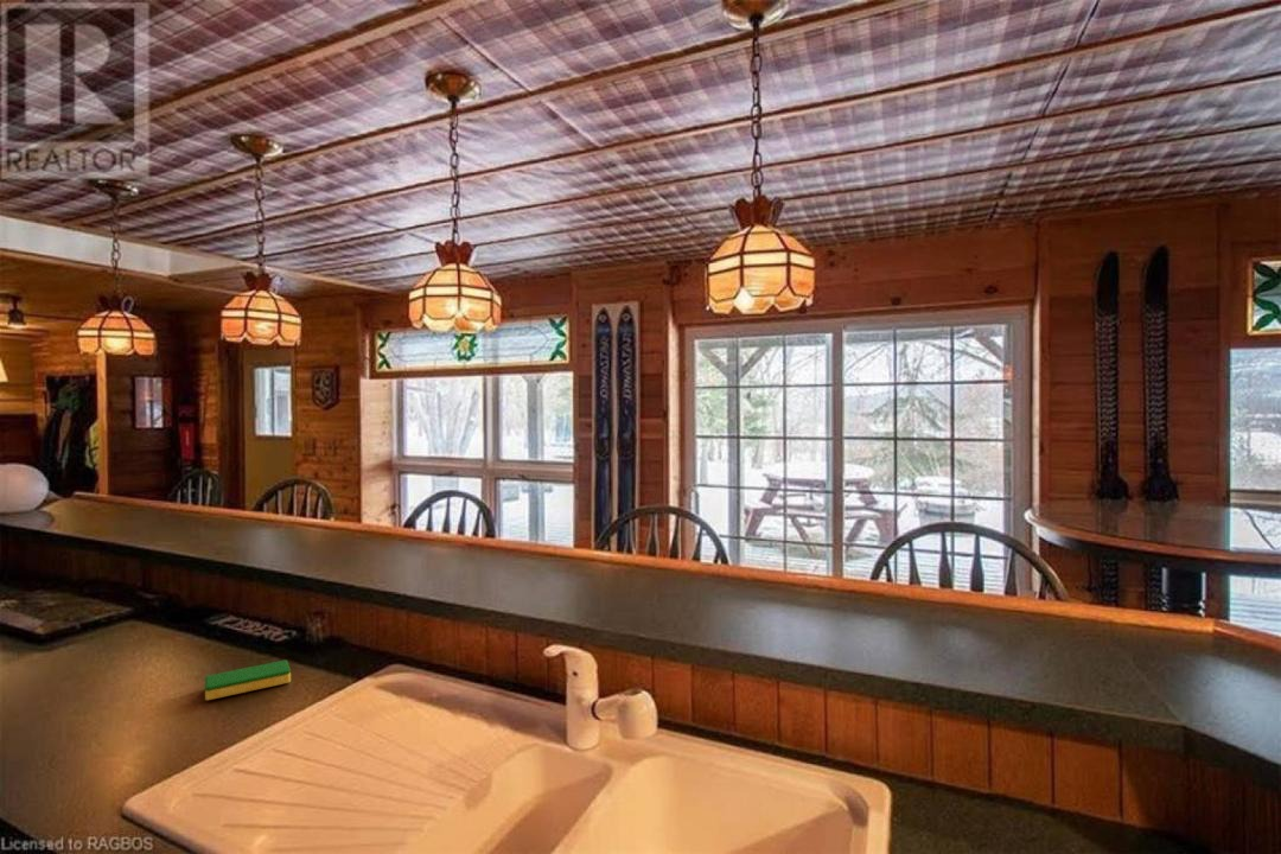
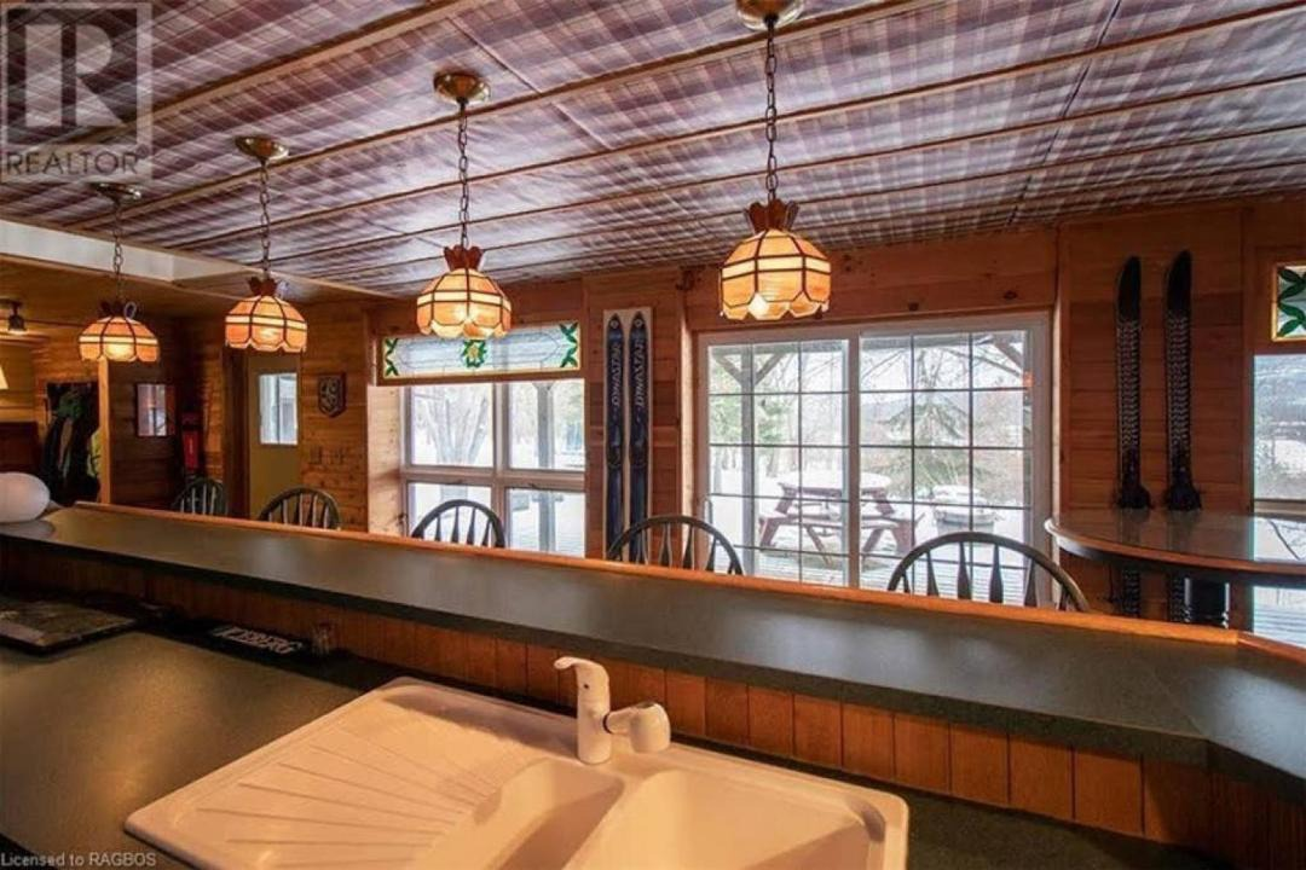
- dish sponge [204,659,292,701]
